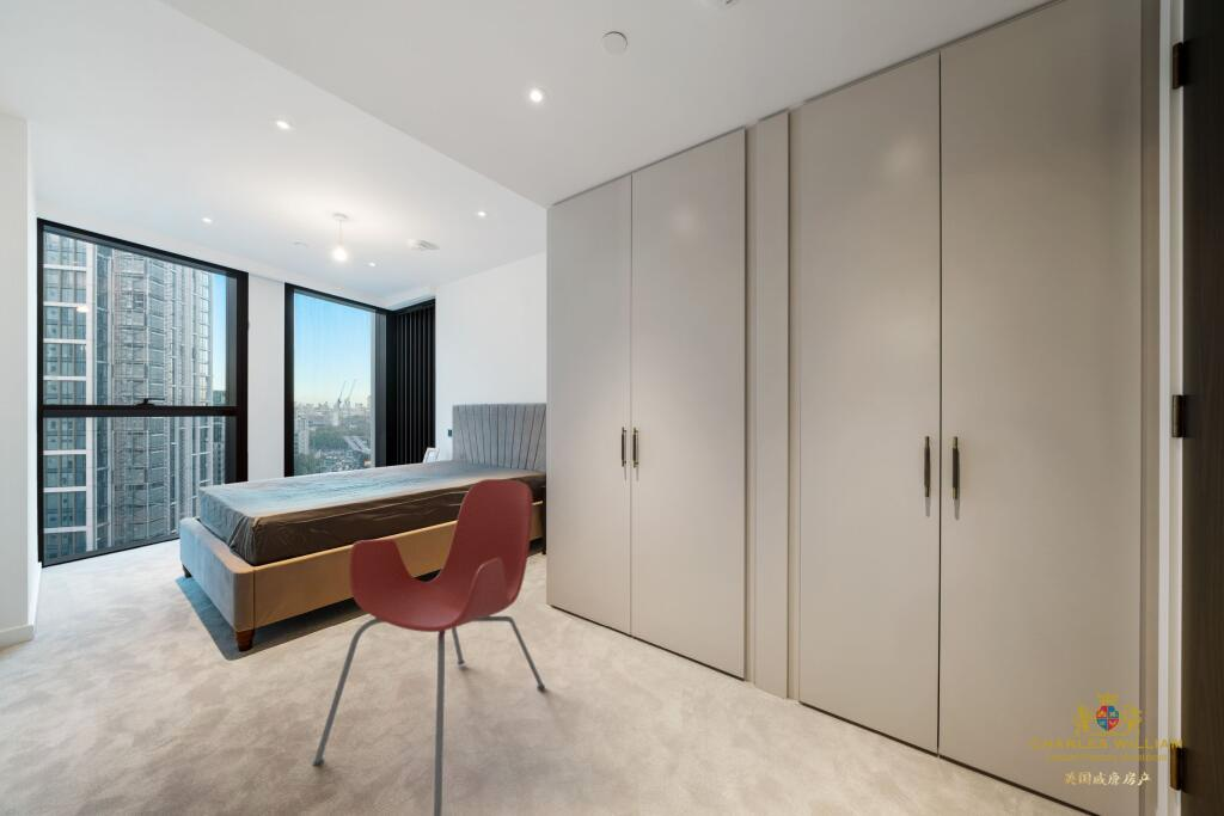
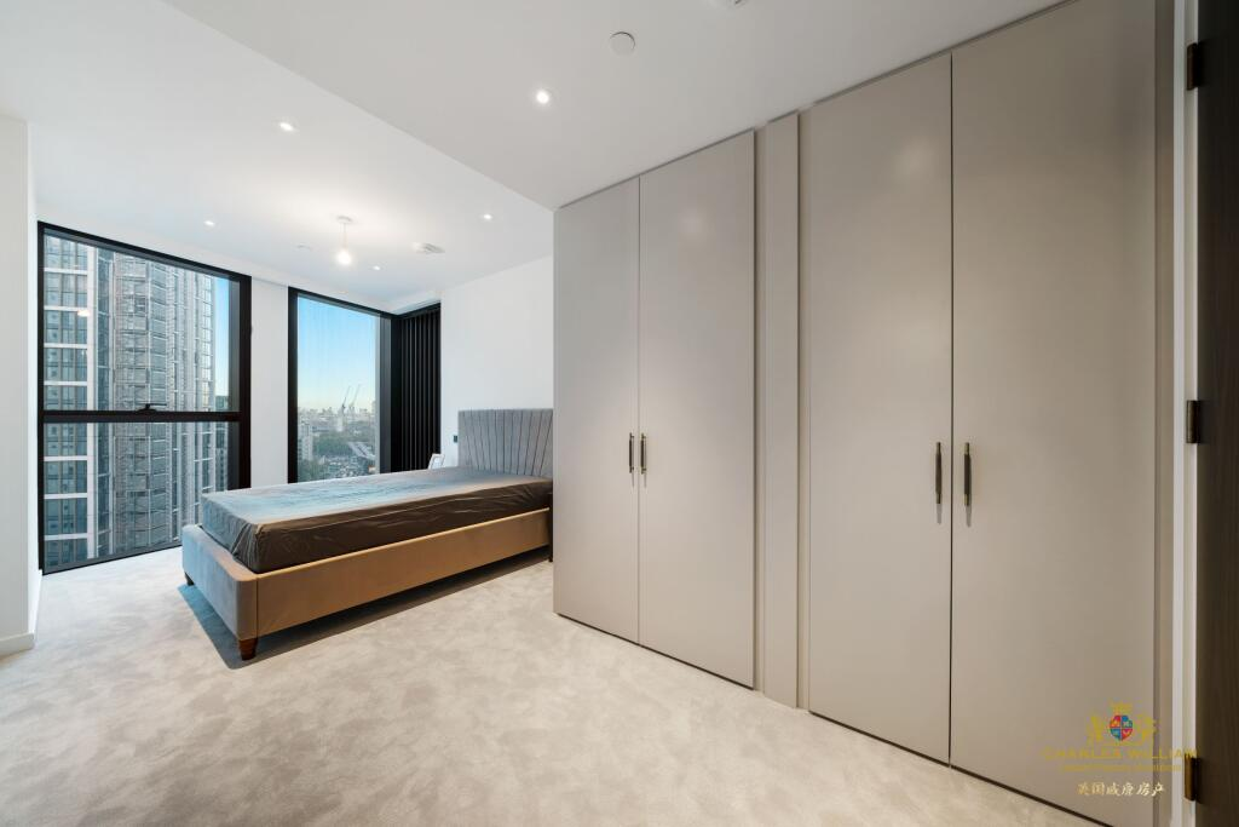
- armchair [311,478,546,816]
